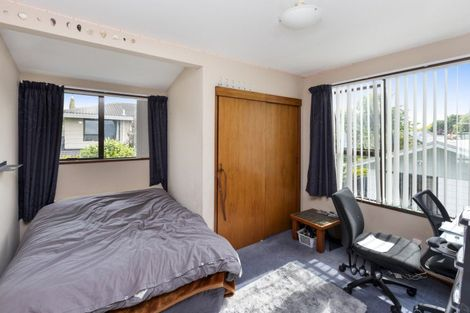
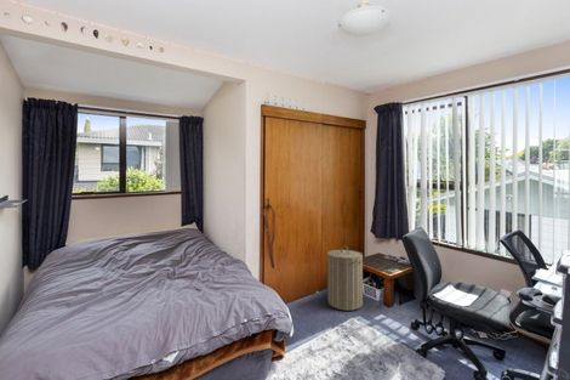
+ laundry hamper [326,244,364,312]
